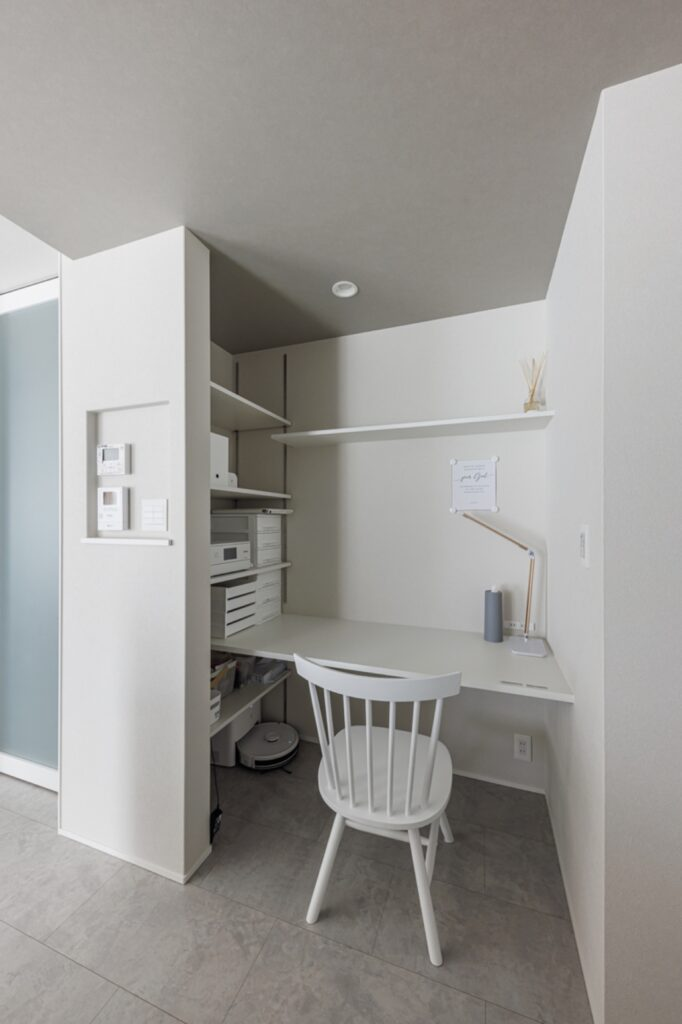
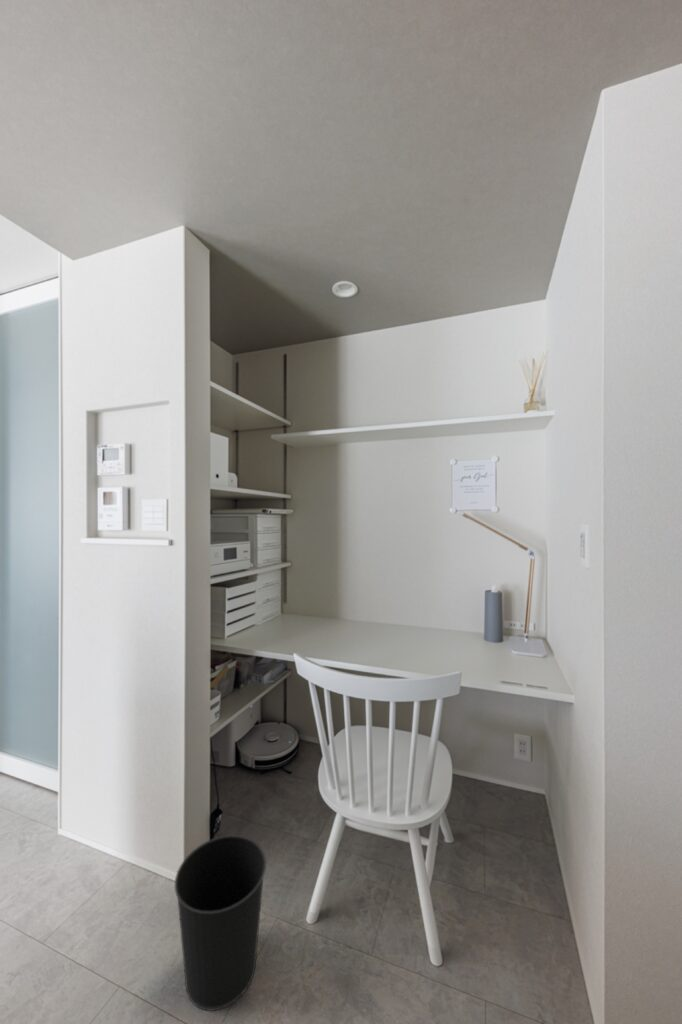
+ wastebasket [174,834,267,1012]
